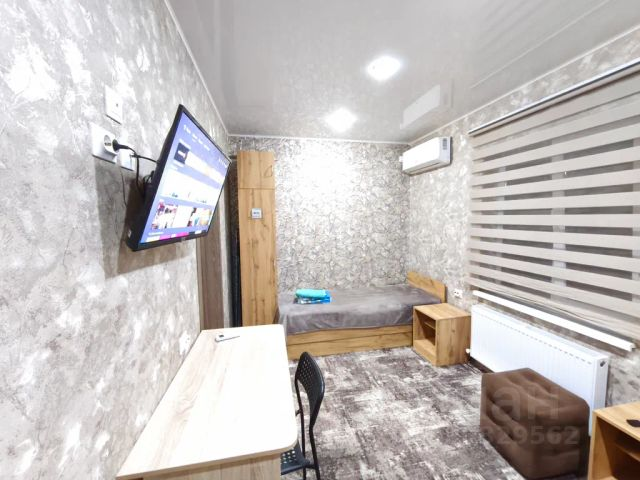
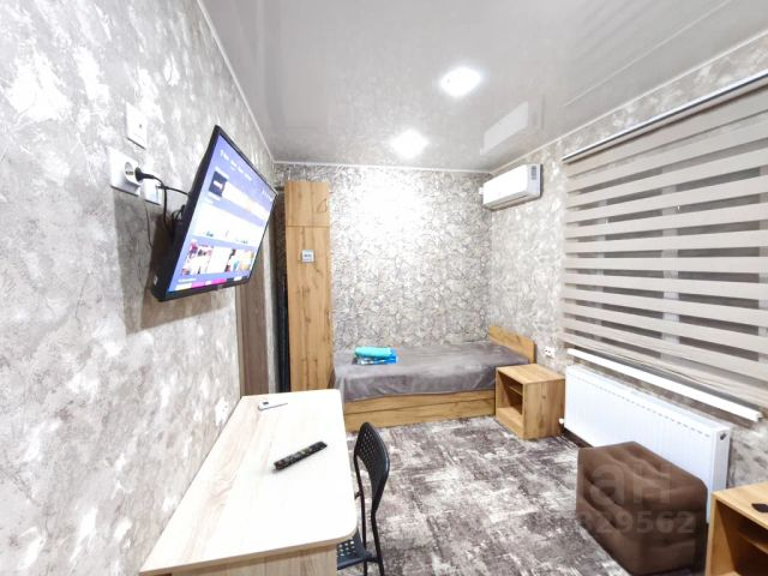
+ remote control [272,439,329,470]
